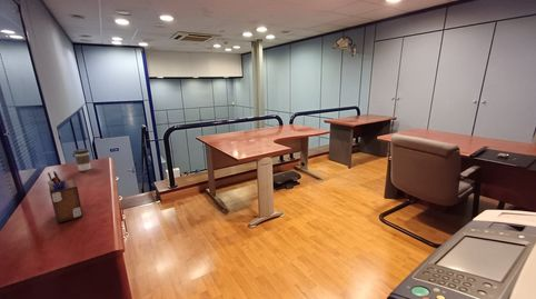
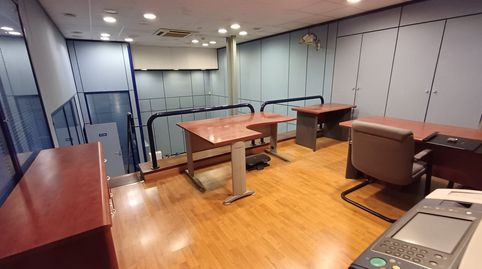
- desk organizer [47,170,83,223]
- coffee cup [72,148,92,172]
